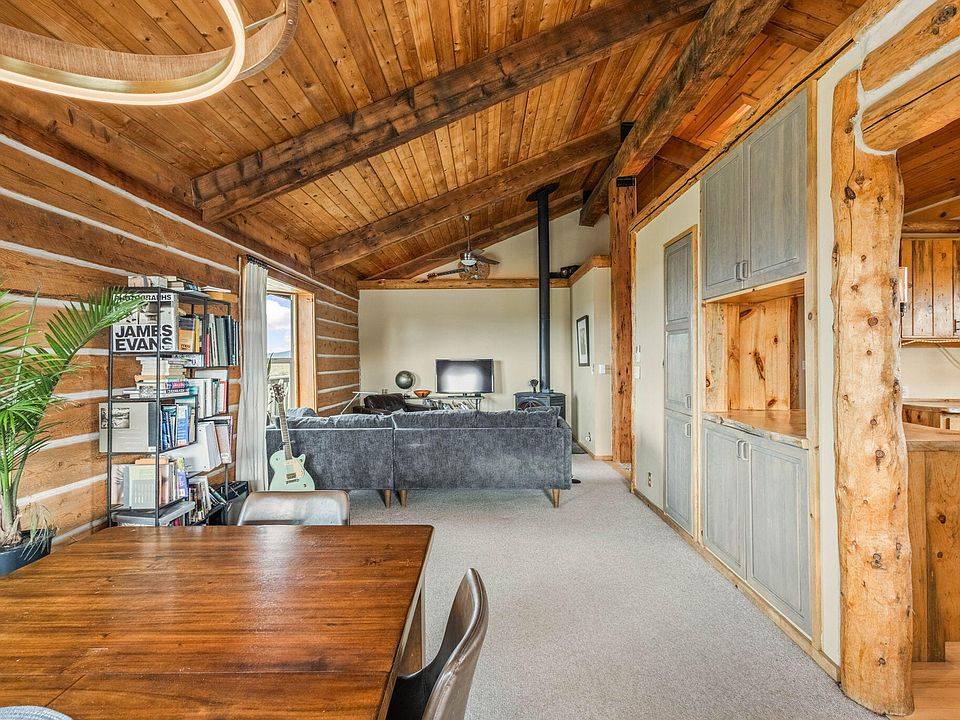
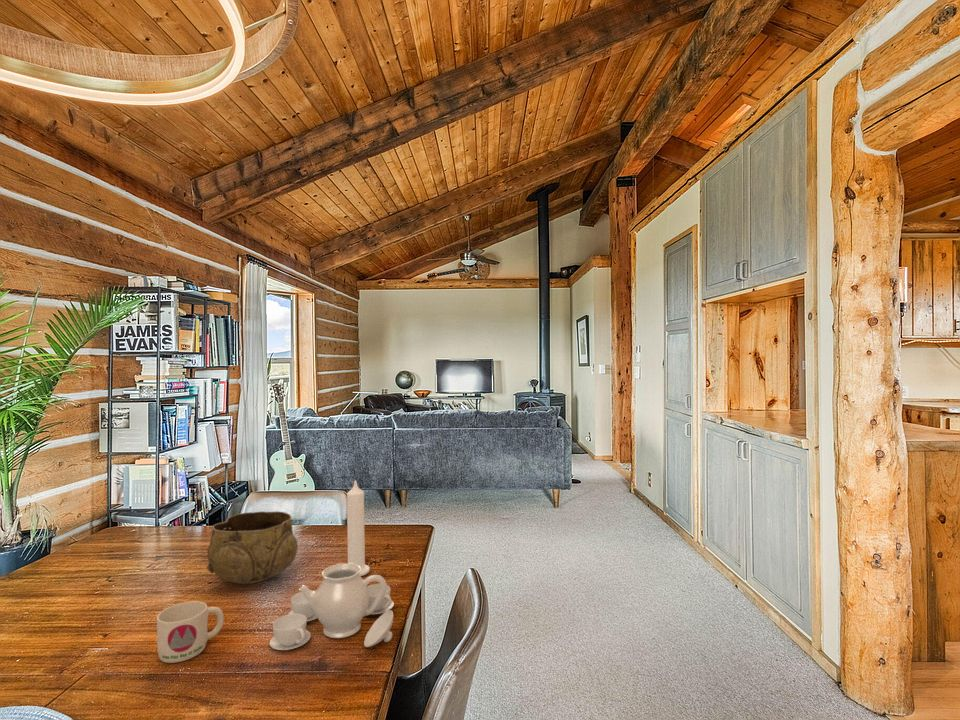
+ decorative bowl [206,510,299,585]
+ mug [156,600,225,664]
+ candle [346,479,371,577]
+ teapot [269,563,395,651]
